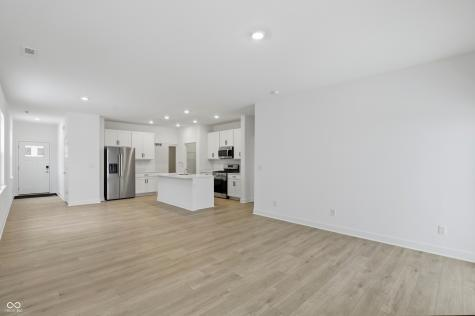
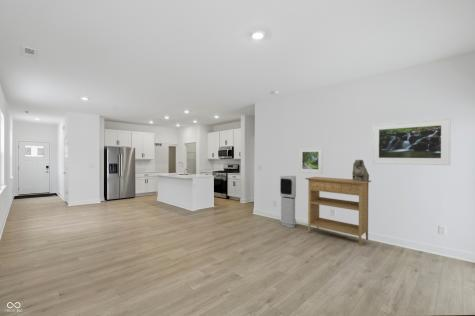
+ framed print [298,147,324,175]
+ sculpture bust [351,159,370,182]
+ console table [304,176,372,247]
+ air purifier [279,175,297,229]
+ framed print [371,117,452,166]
